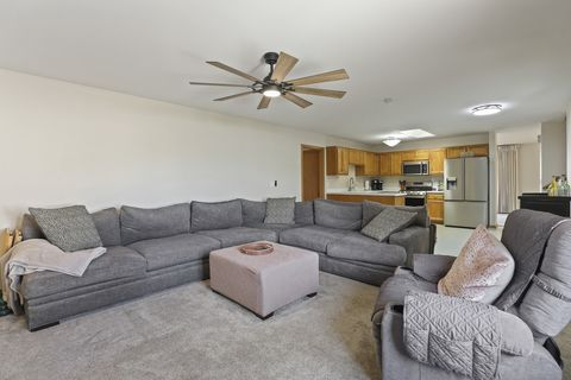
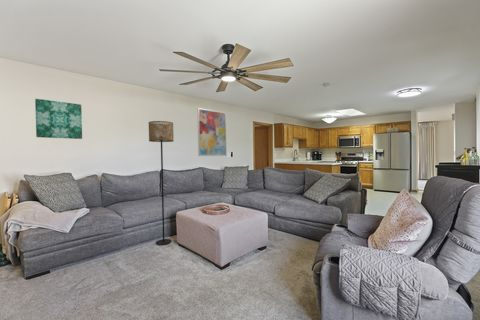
+ wall art [196,107,228,157]
+ floor lamp [148,120,175,246]
+ wall art [34,98,83,140]
